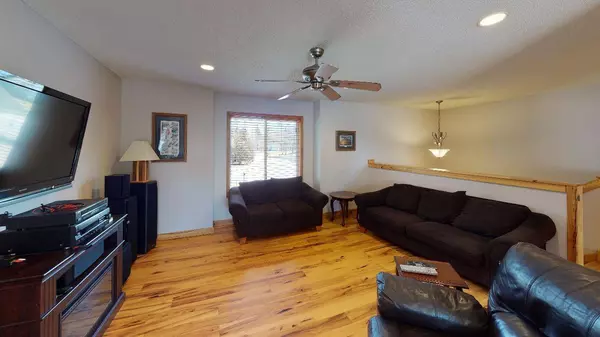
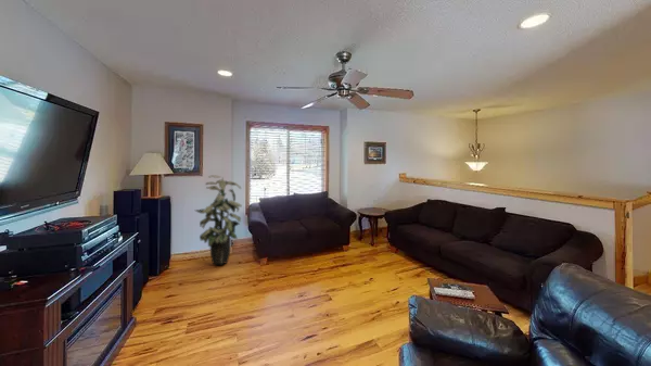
+ indoor plant [194,174,242,265]
